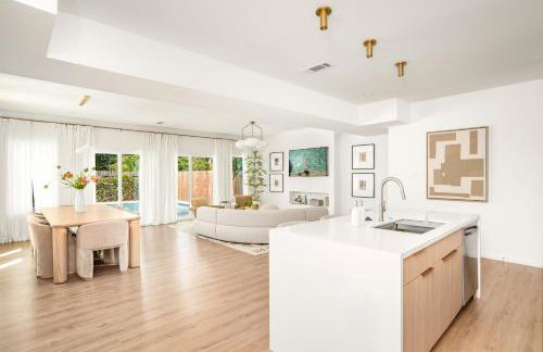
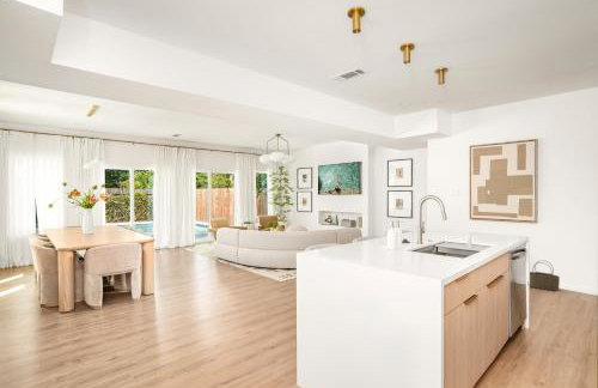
+ wicker basket [529,260,561,292]
